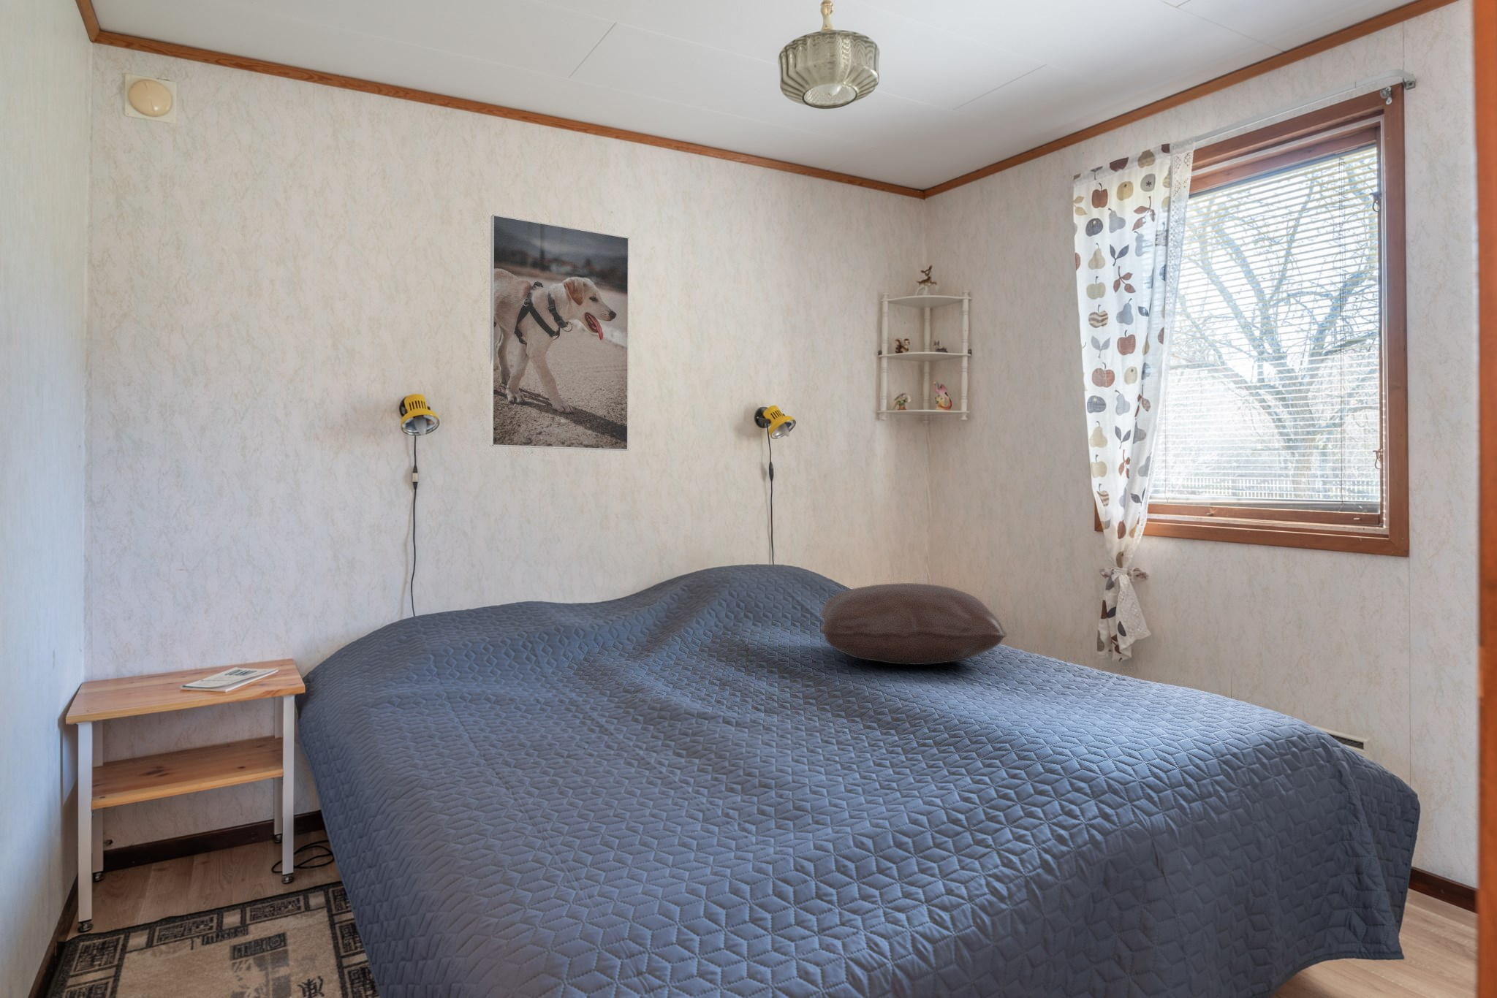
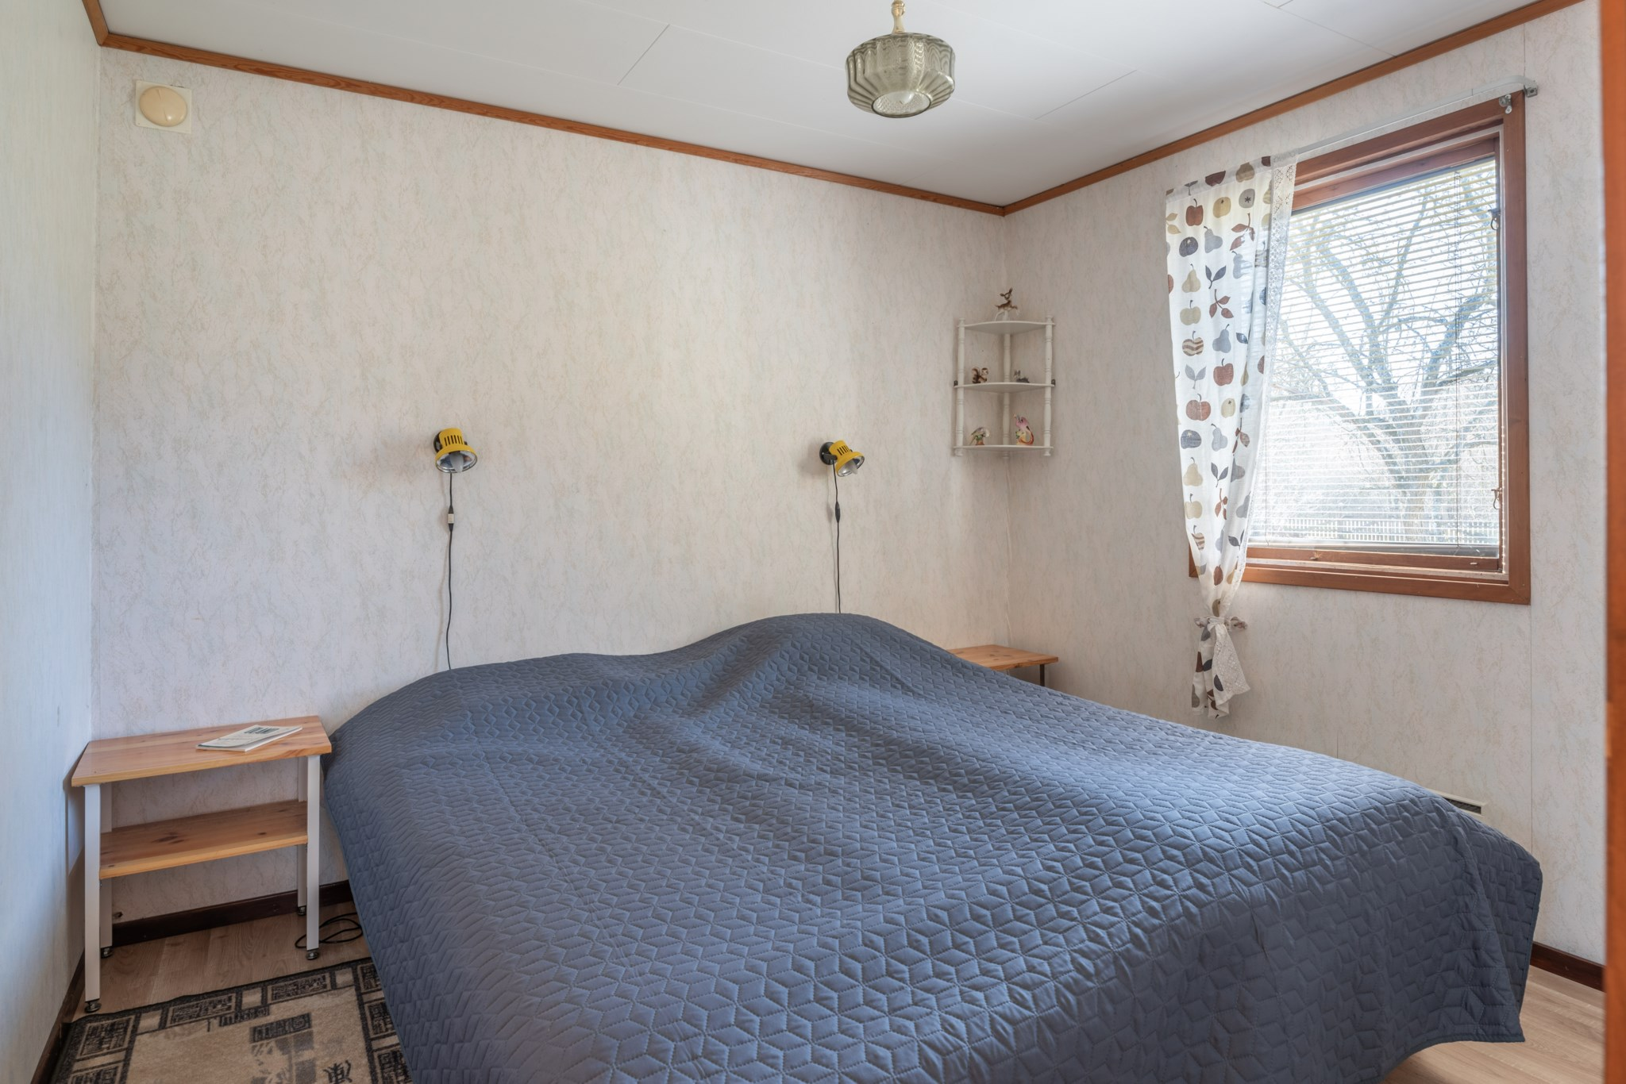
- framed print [489,214,629,451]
- pillow [820,583,1008,666]
